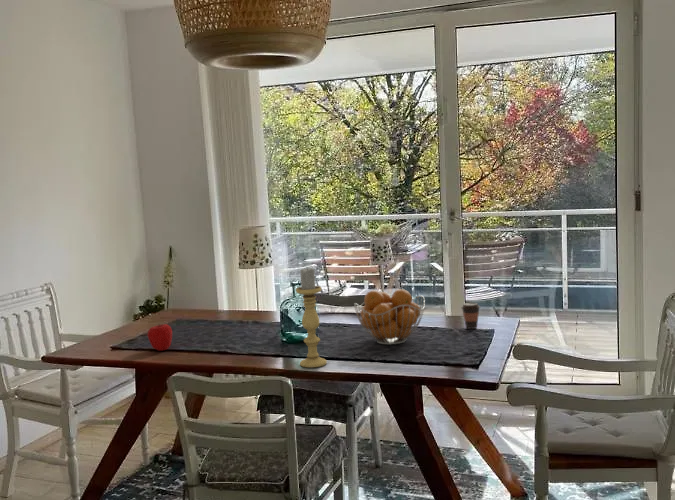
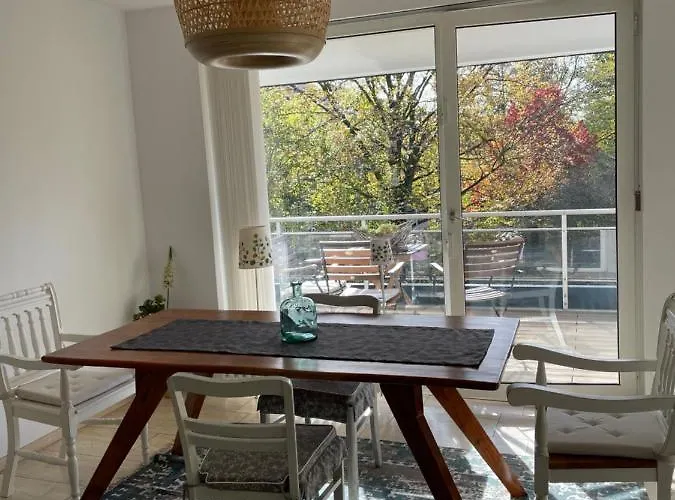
- candle holder [295,267,328,369]
- coffee cup [460,302,481,330]
- fruit basket [353,288,426,346]
- apple [147,323,173,352]
